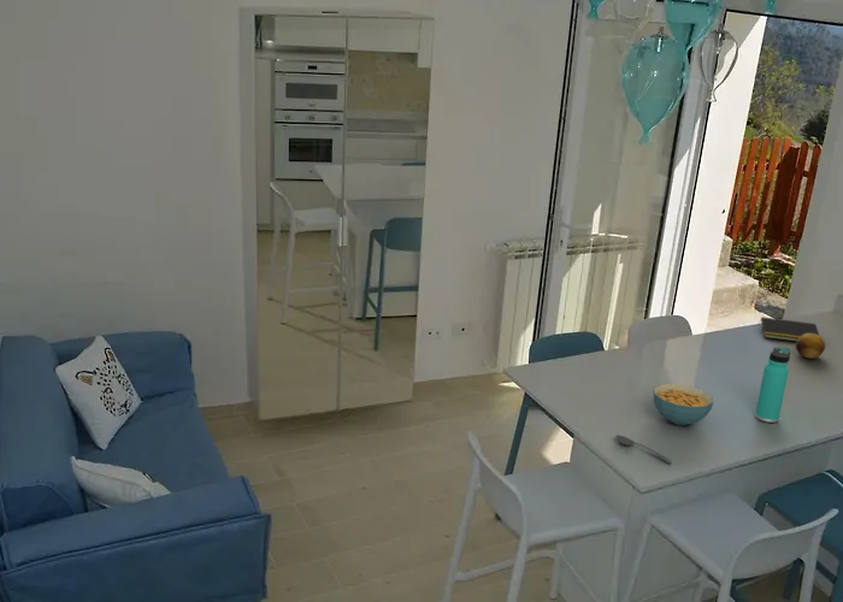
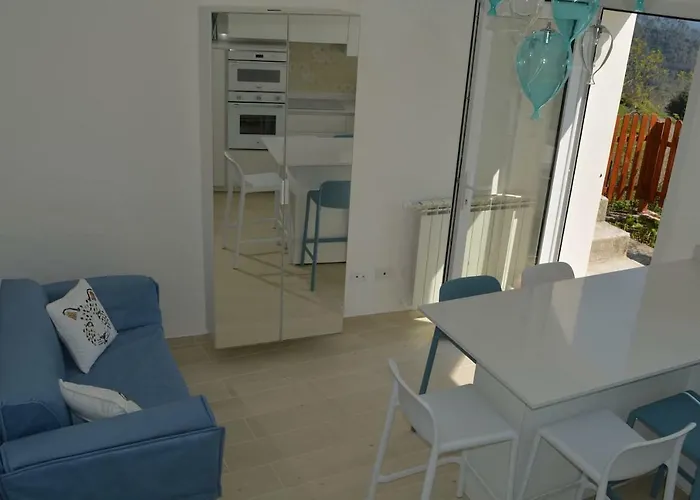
- cereal bowl [653,383,714,426]
- notepad [757,315,820,342]
- thermos bottle [754,346,791,424]
- soupspoon [614,433,673,465]
- fruit [795,334,826,359]
